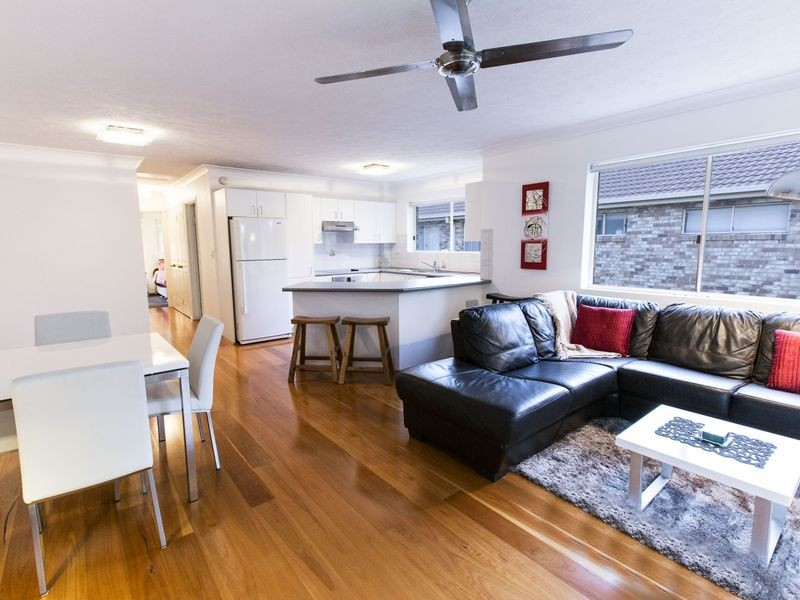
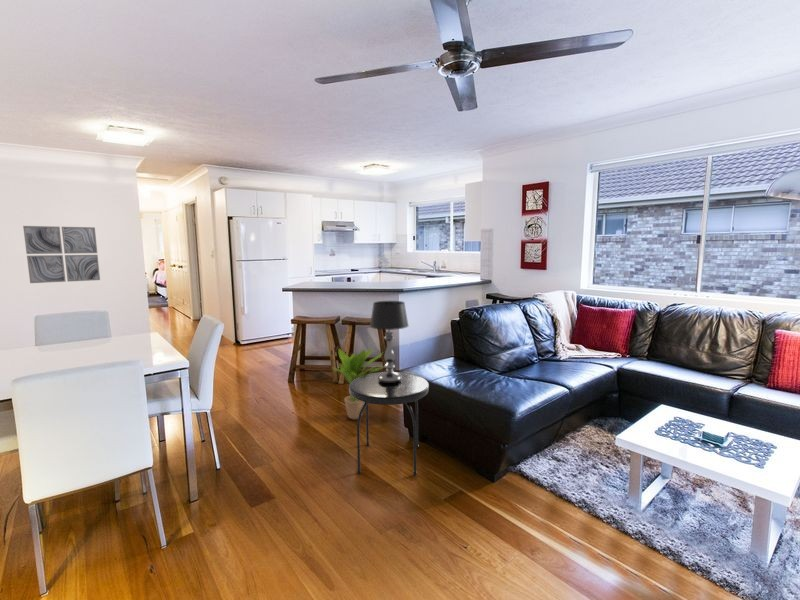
+ table lamp [369,300,410,383]
+ wall art [22,225,101,284]
+ potted plant [330,347,384,420]
+ side table [348,371,430,476]
